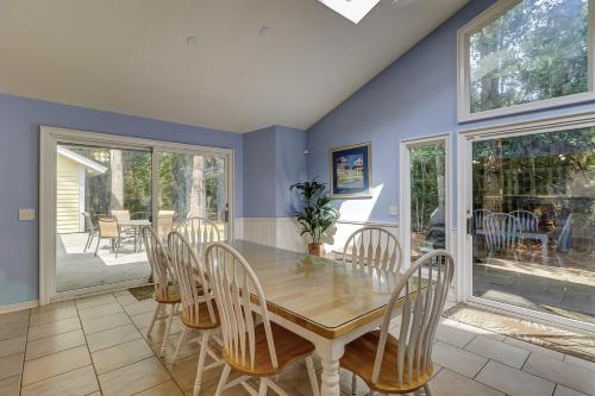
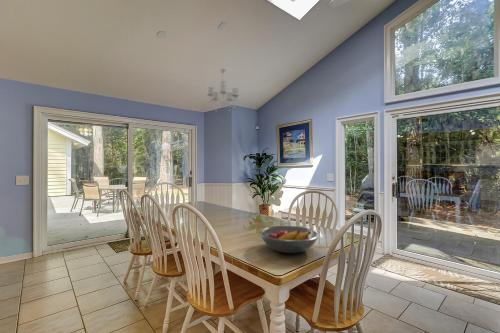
+ chandelier [206,68,240,112]
+ fruit bowl [258,225,320,254]
